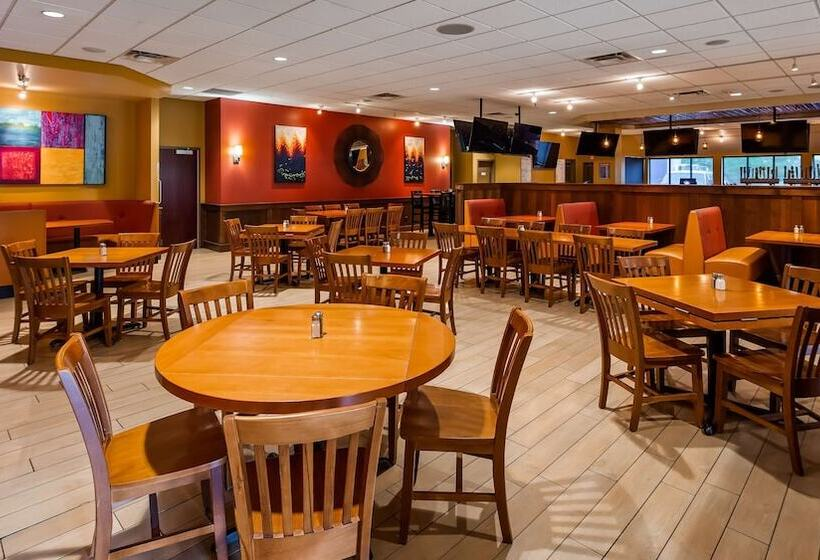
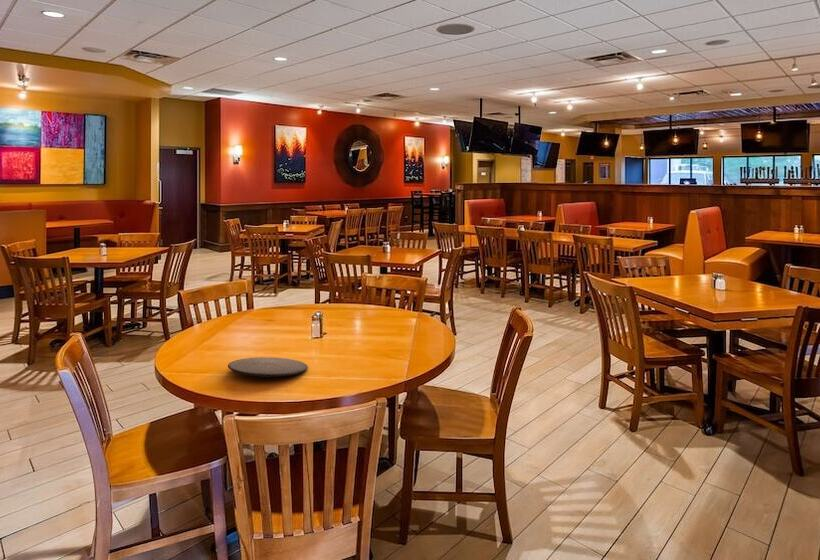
+ plate [227,356,309,377]
